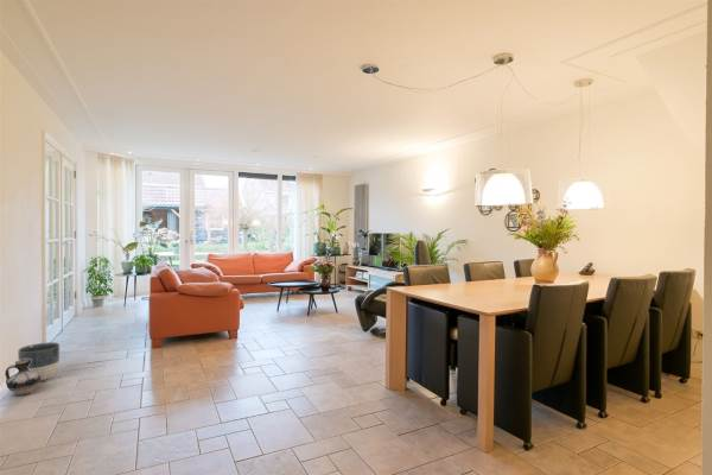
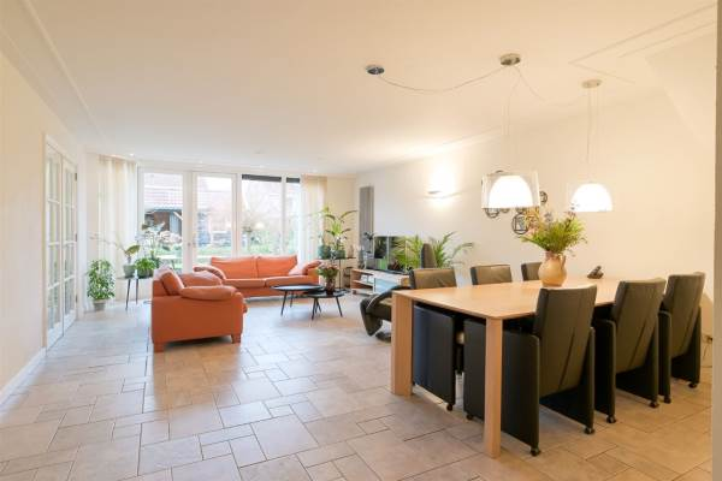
- ceramic jug [4,359,42,397]
- planter [17,342,61,381]
